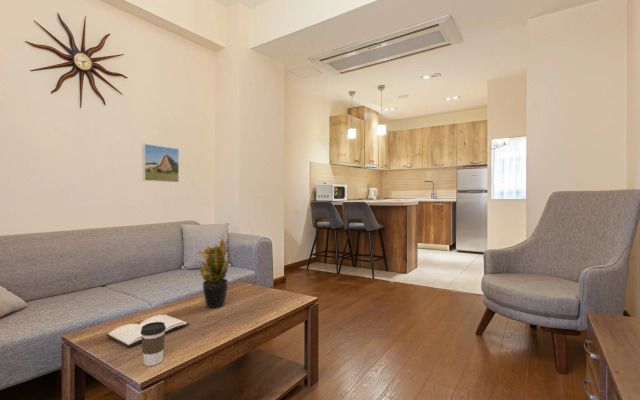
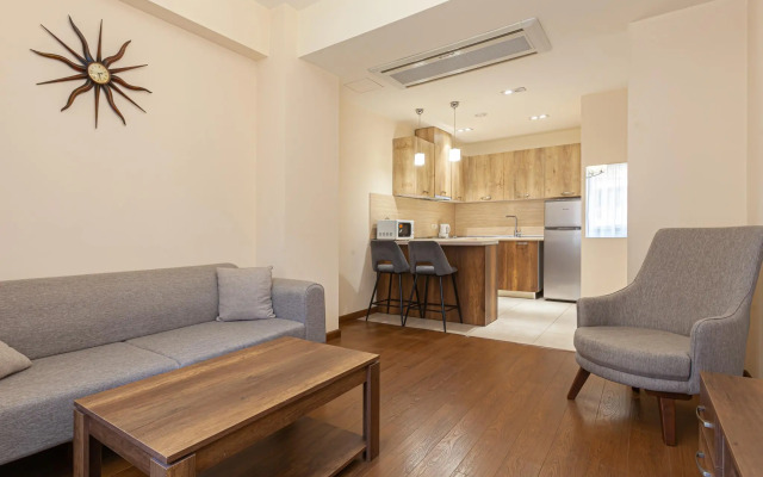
- potted plant [195,238,240,309]
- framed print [142,143,180,183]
- book [105,314,190,347]
- coffee cup [141,322,166,367]
